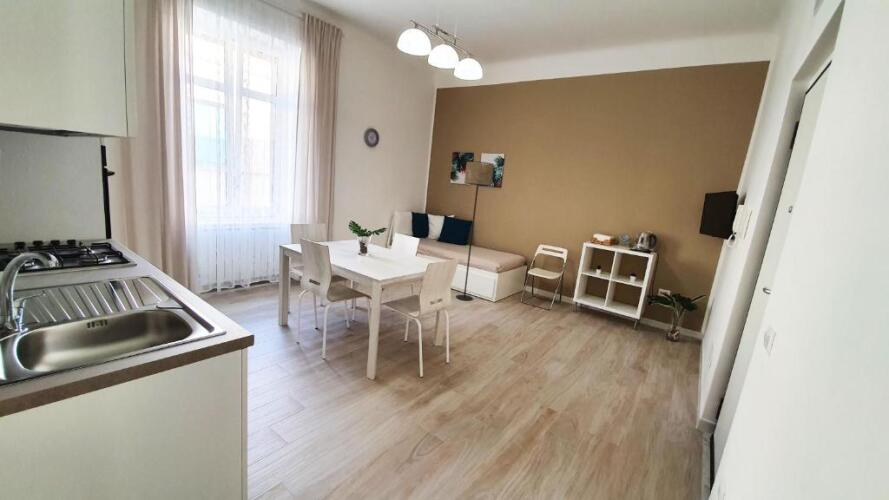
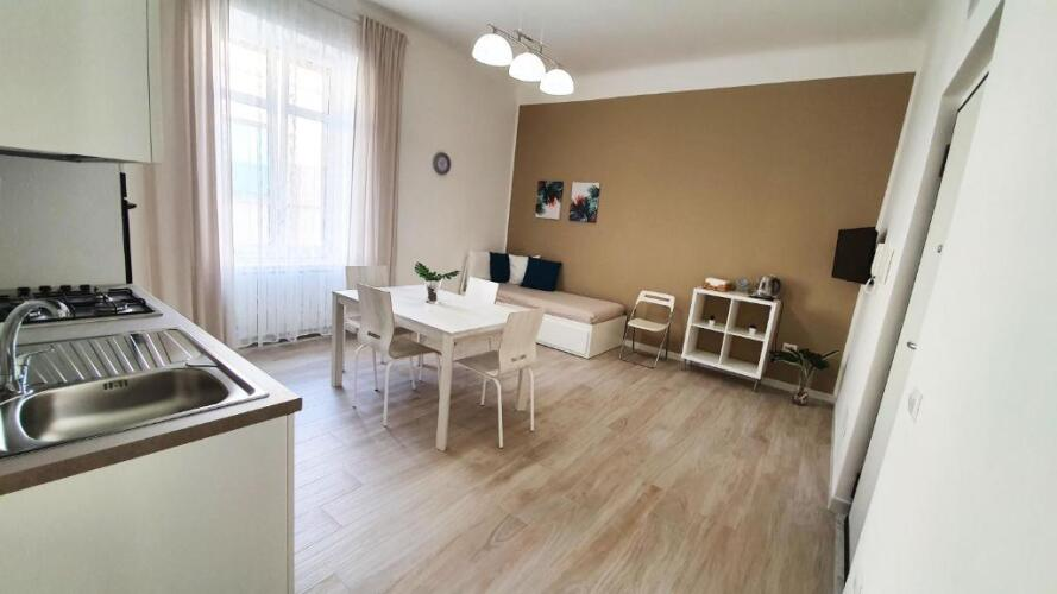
- floor lamp [455,160,495,301]
